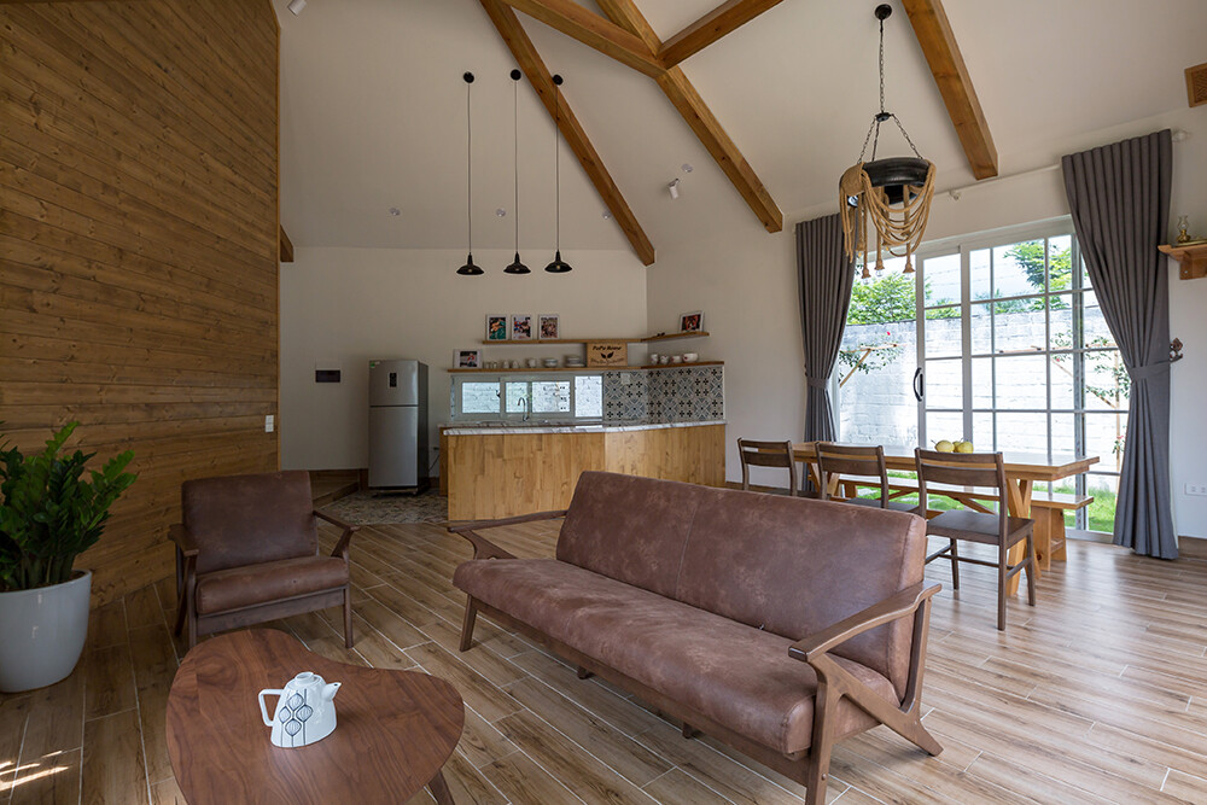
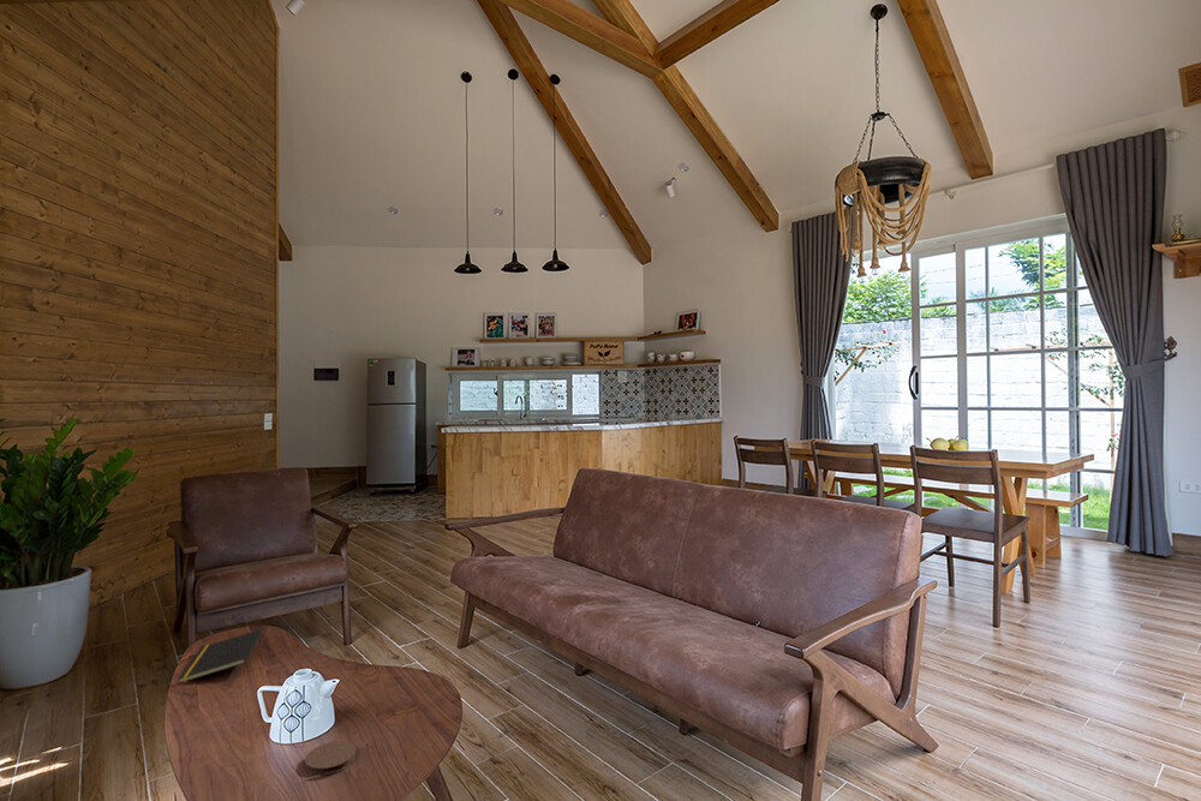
+ notepad [177,628,263,685]
+ coaster [304,740,357,776]
